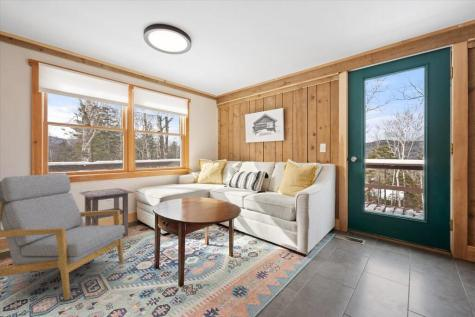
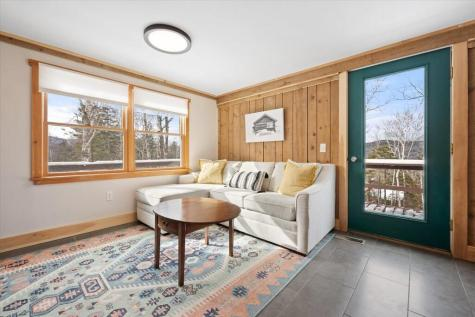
- side table [79,187,135,236]
- armchair [0,172,125,301]
